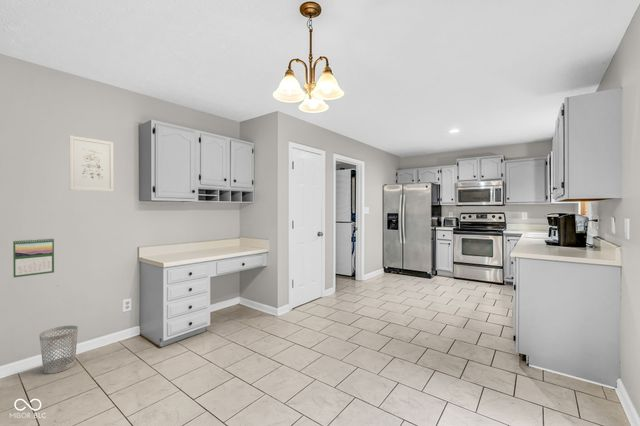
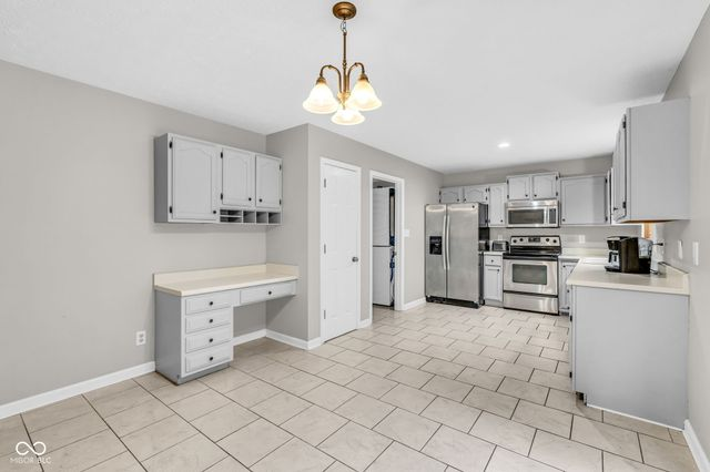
- wastebasket [38,324,79,375]
- calendar [12,237,55,278]
- wall art [69,135,114,193]
